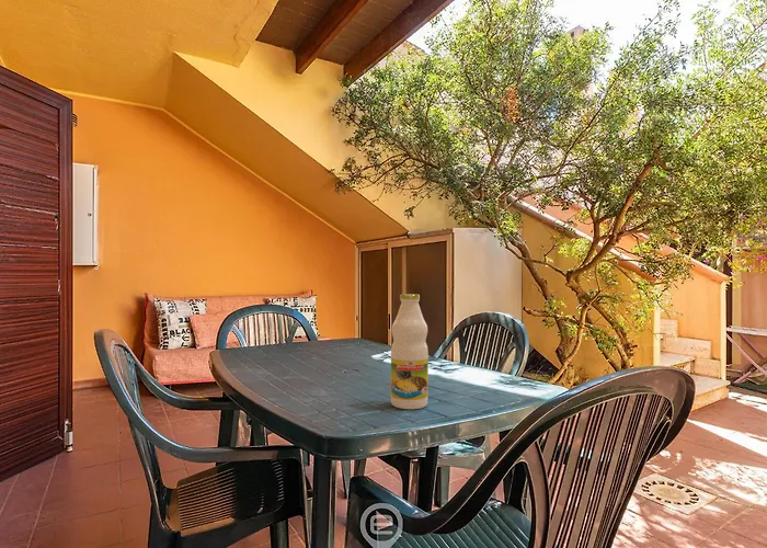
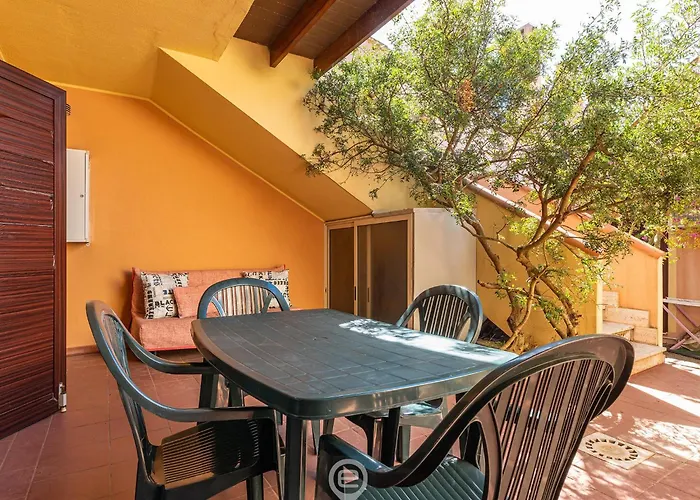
- bottle [390,293,430,410]
